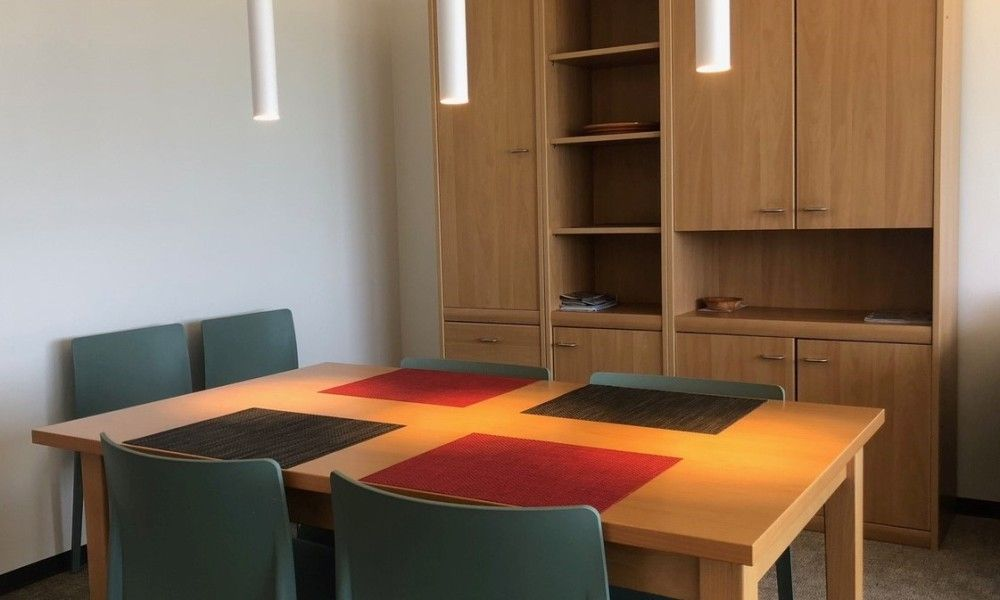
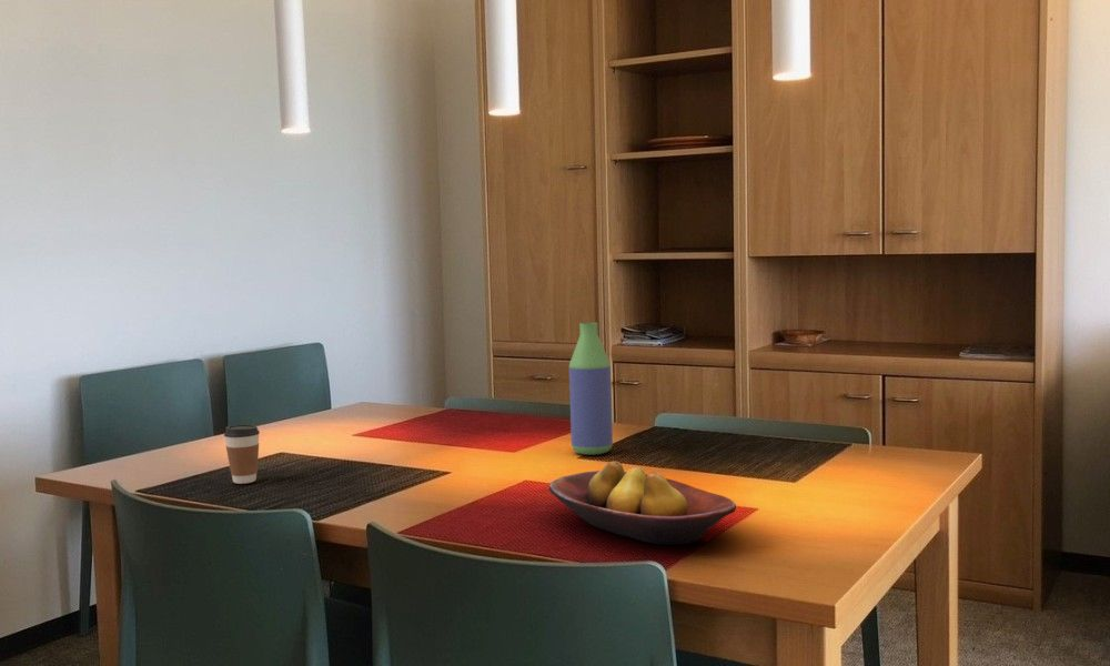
+ fruit bowl [548,460,737,546]
+ coffee cup [223,424,261,485]
+ bottle [568,322,614,456]
